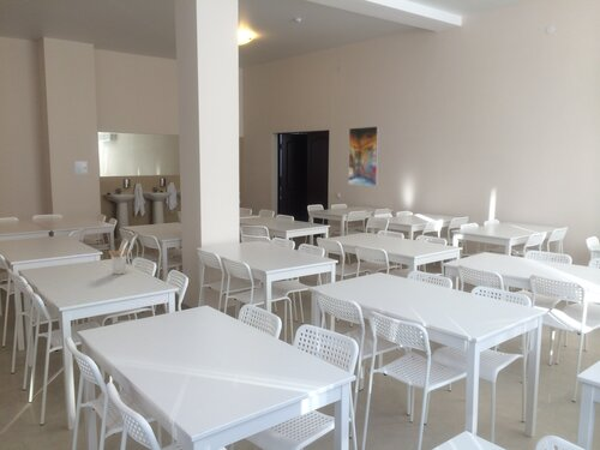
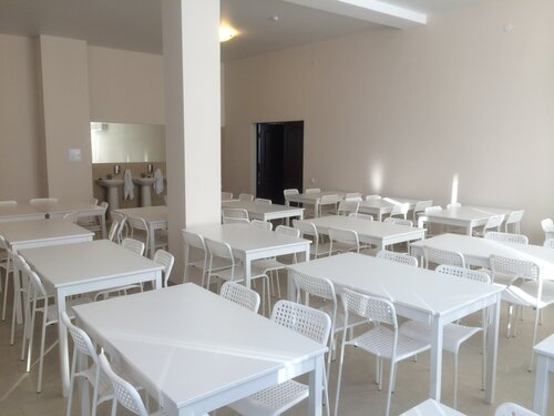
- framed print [347,125,380,187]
- utensil holder [107,246,130,276]
